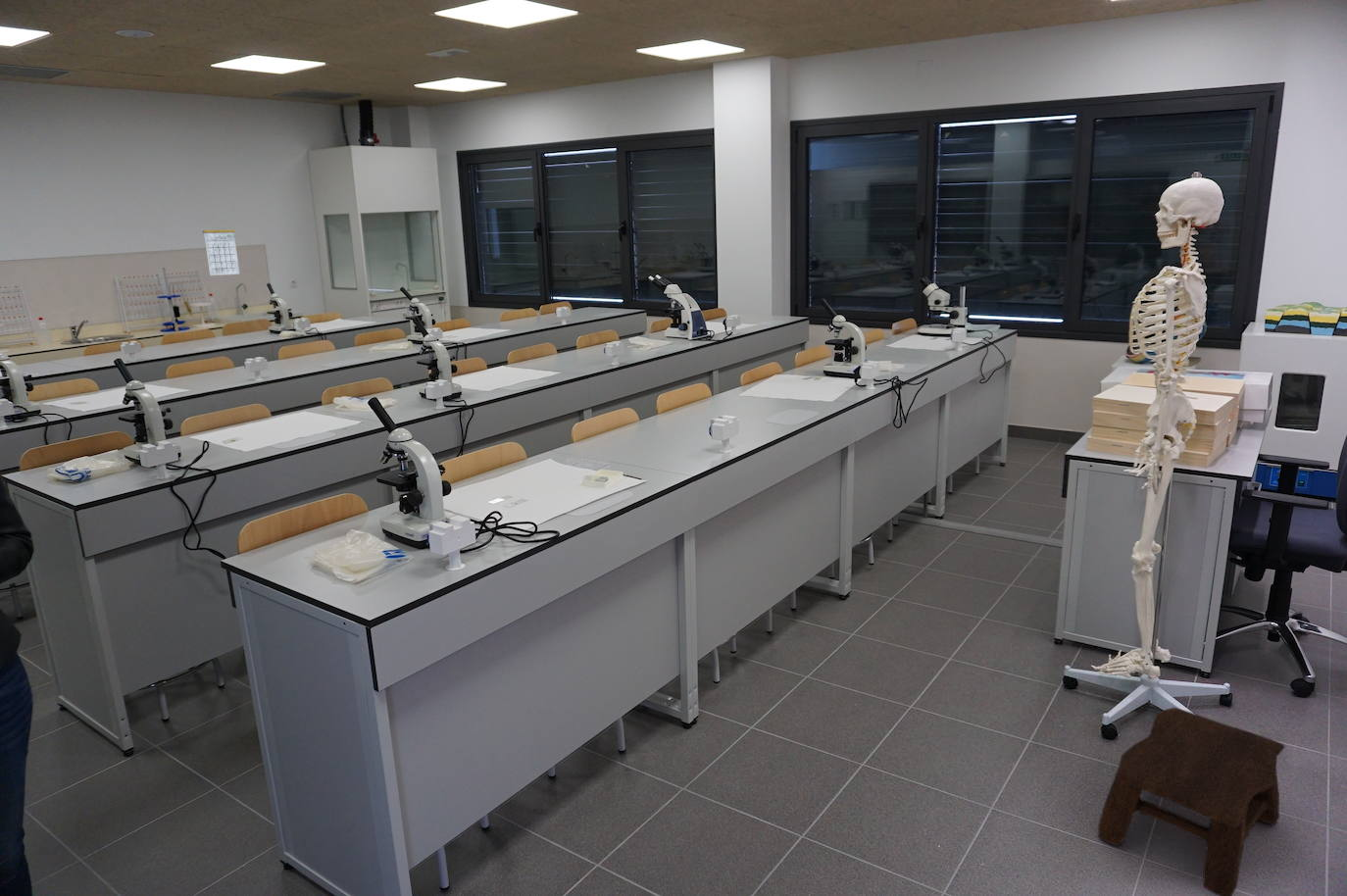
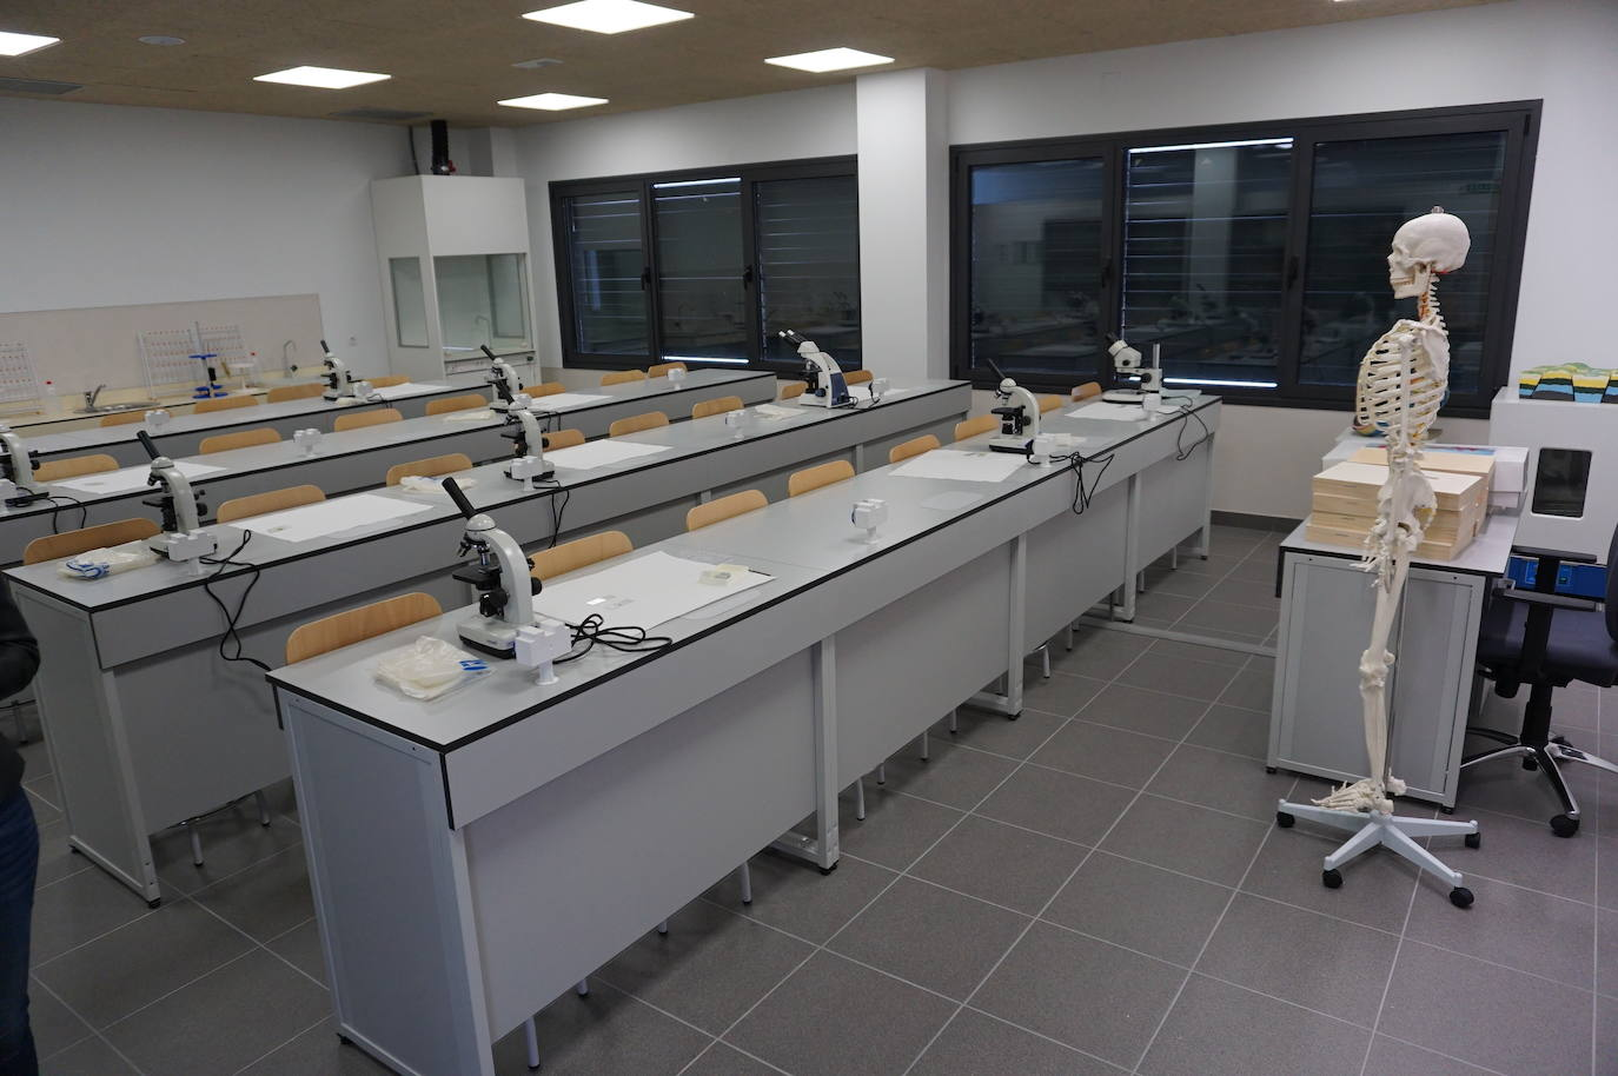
- stool [1097,707,1286,896]
- calendar [202,222,240,276]
